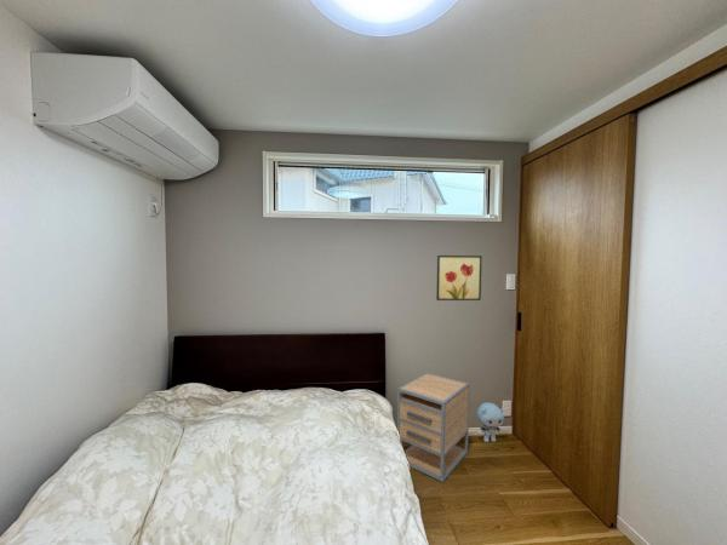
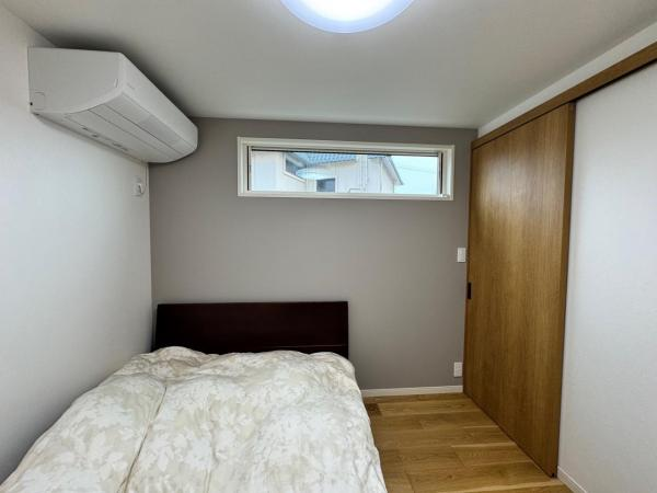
- wall art [435,254,483,302]
- plush toy [476,401,505,443]
- nightstand [396,372,470,483]
